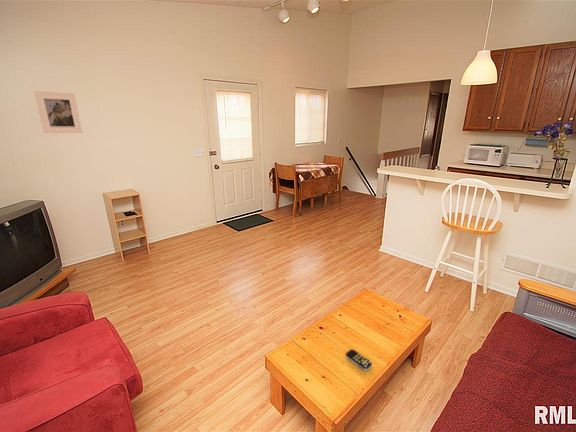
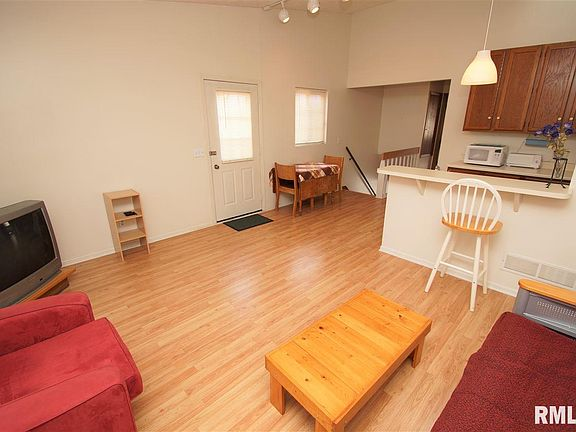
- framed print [33,90,84,134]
- remote control [345,349,373,371]
